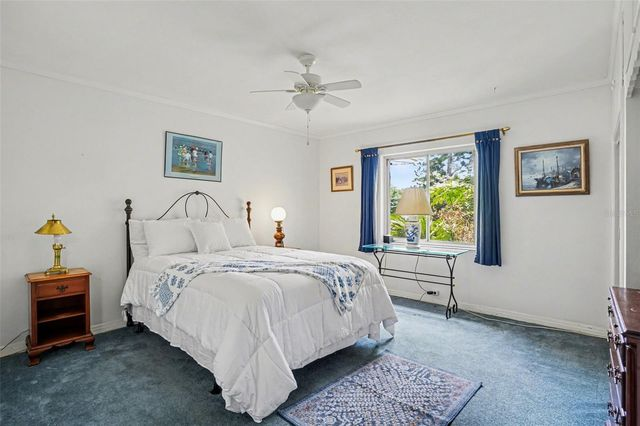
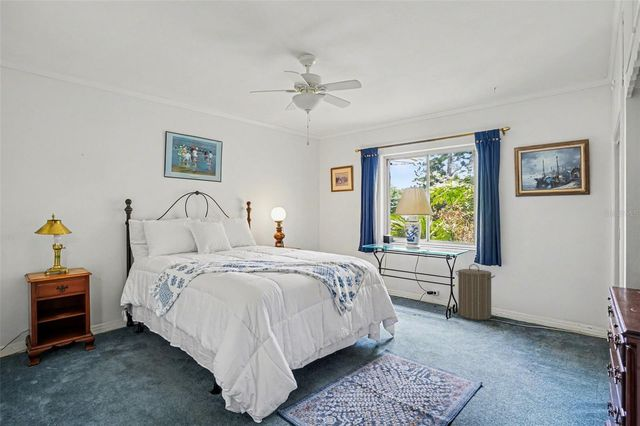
+ laundry hamper [455,263,496,321]
